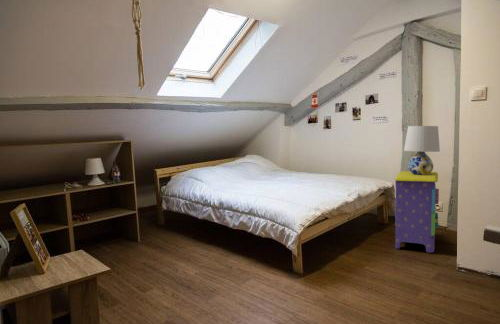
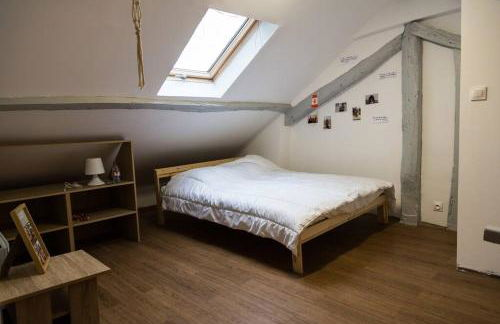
- table lamp [403,125,441,175]
- nightstand [394,170,440,253]
